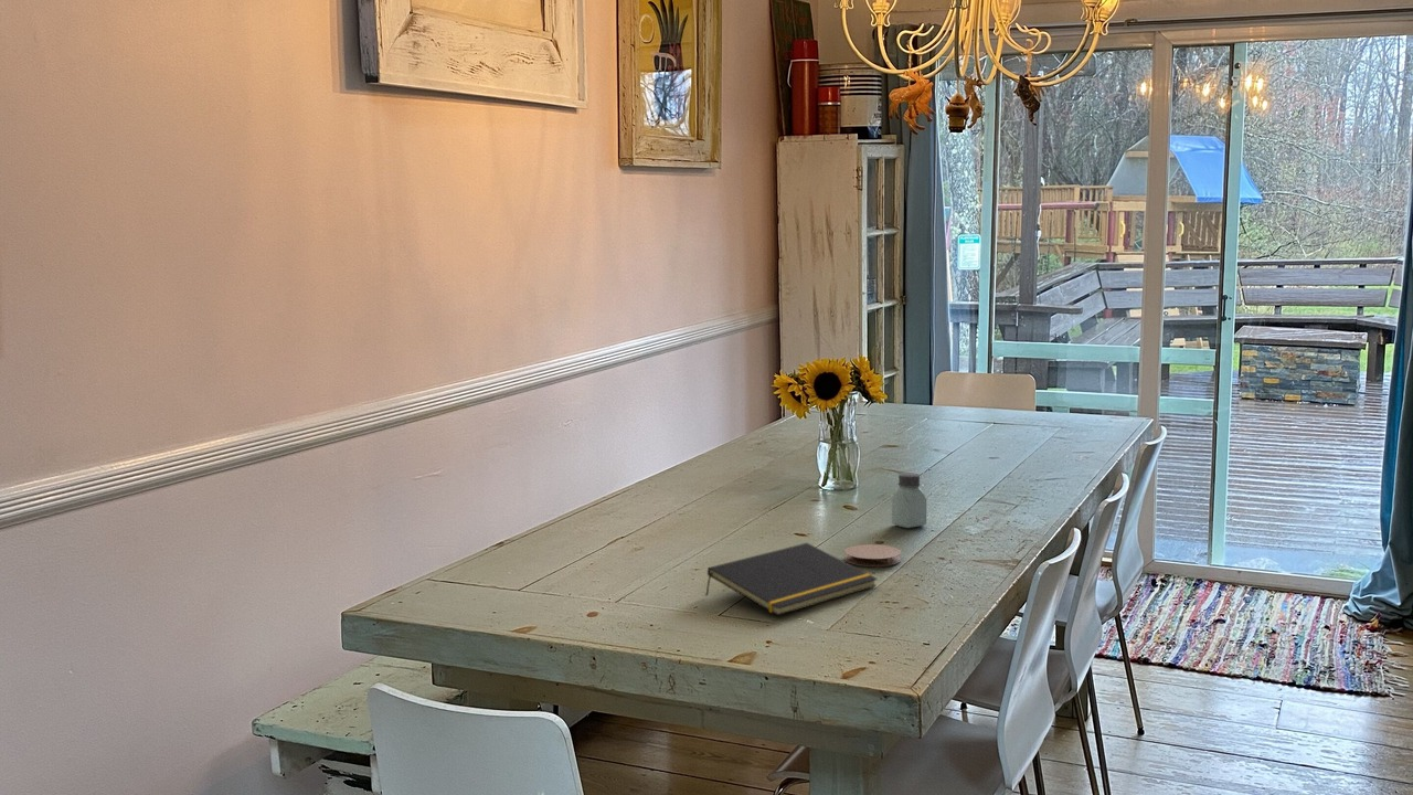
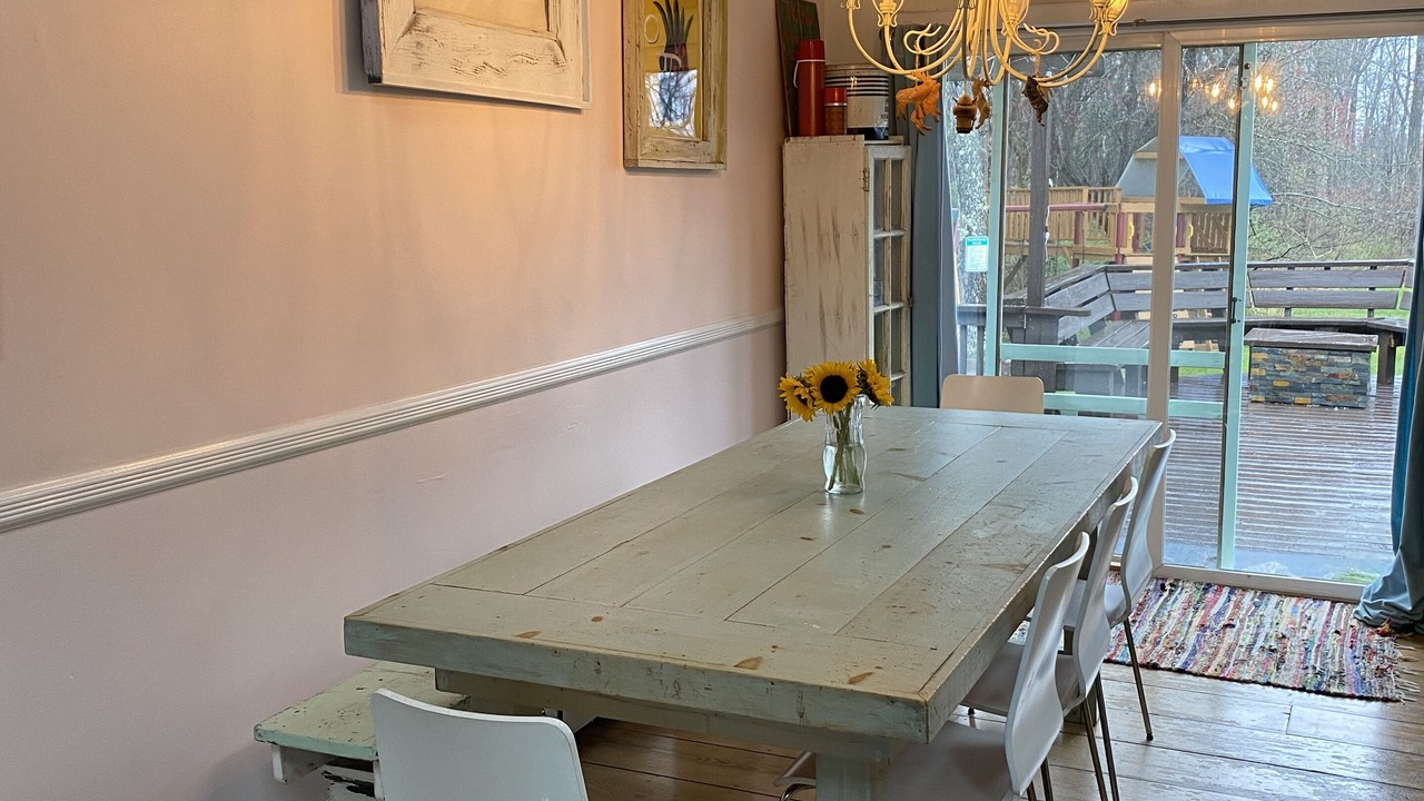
- coaster [843,543,902,568]
- saltshaker [891,471,927,529]
- notepad [704,542,879,617]
